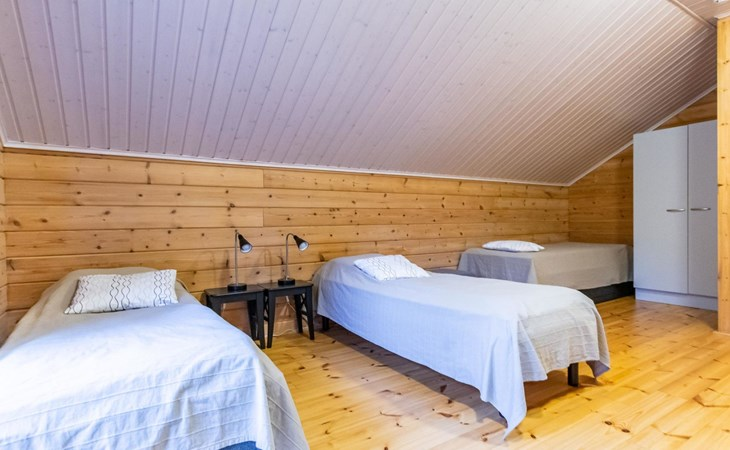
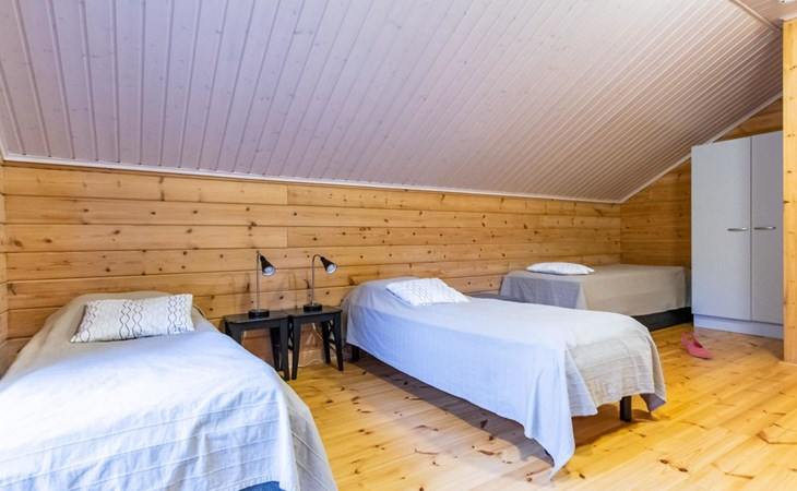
+ shoe [679,331,712,359]
